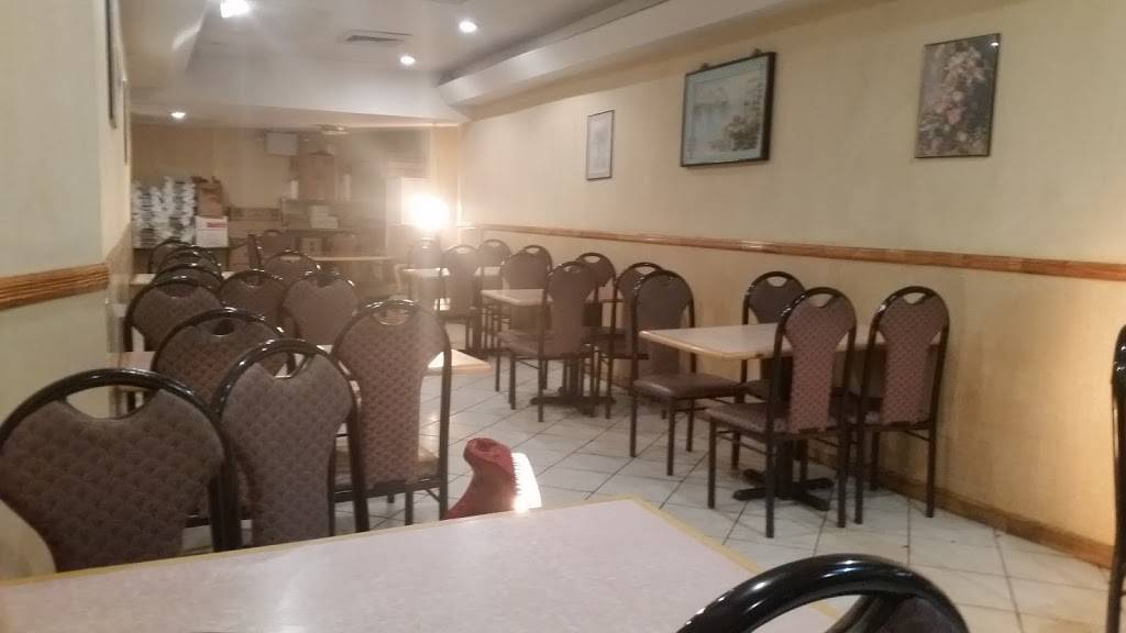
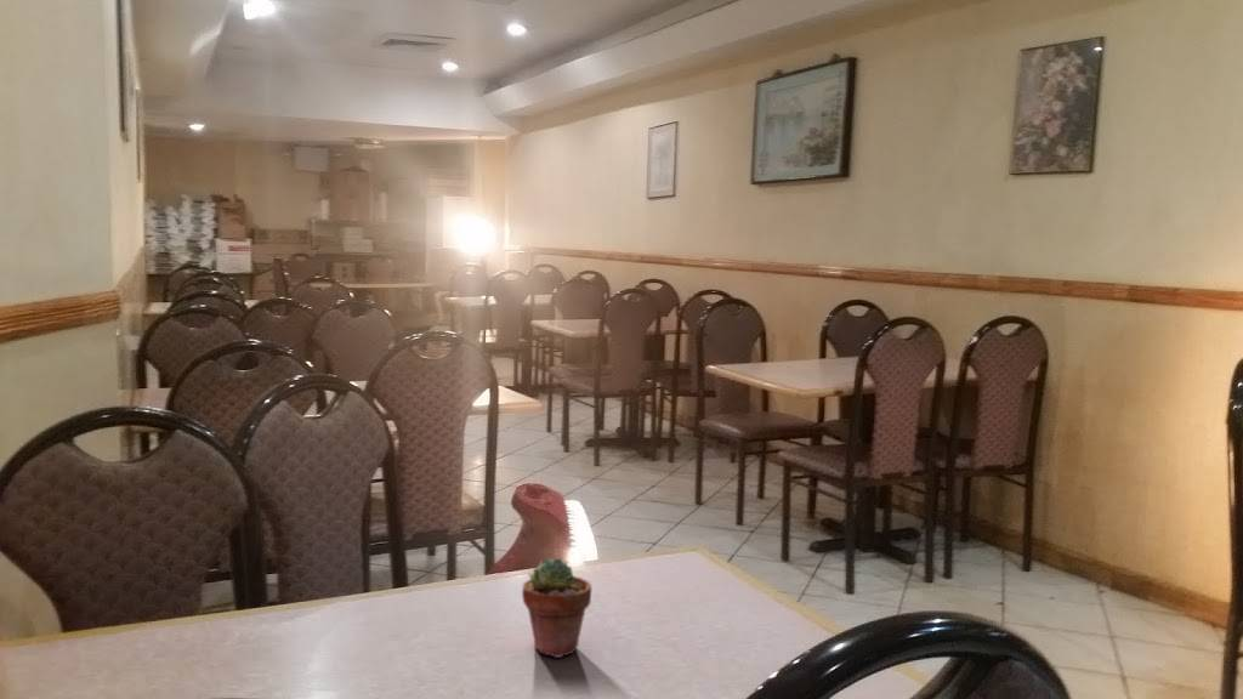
+ potted succulent [521,557,592,659]
